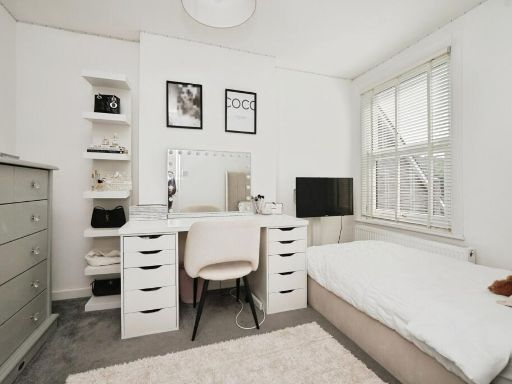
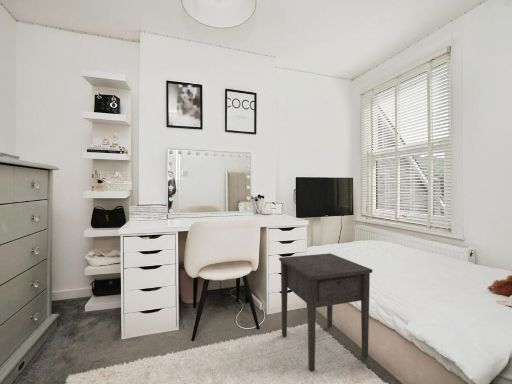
+ nightstand [278,252,373,372]
